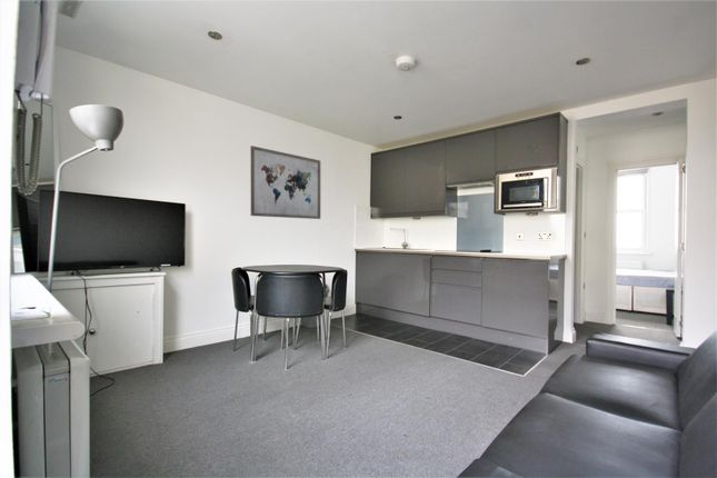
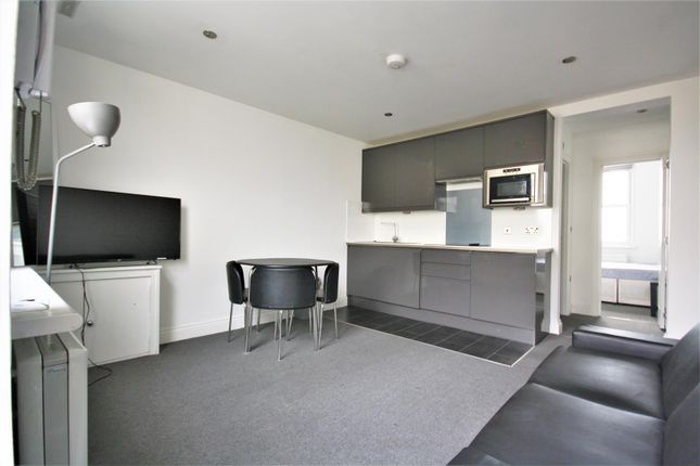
- wall art [249,145,321,220]
